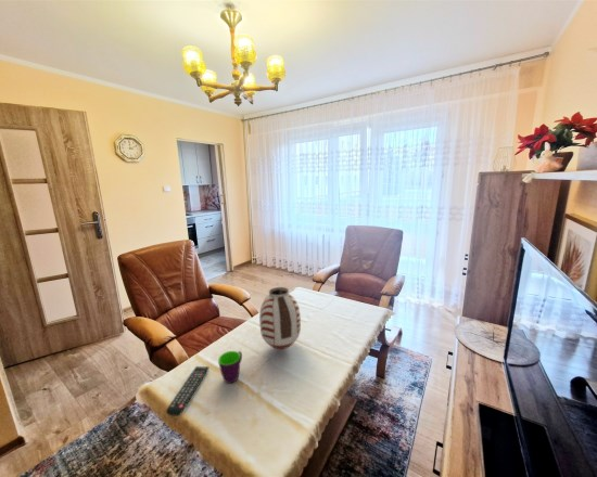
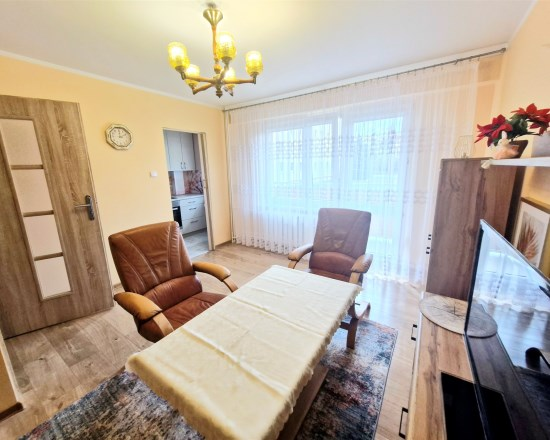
- vase [258,286,302,350]
- remote control [165,365,209,417]
- mug [217,350,243,385]
